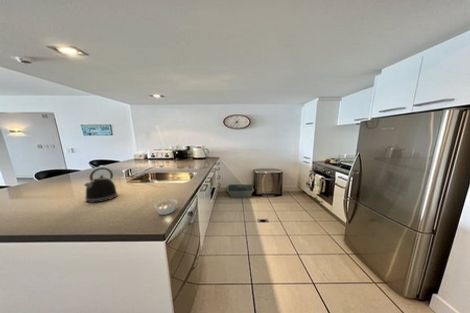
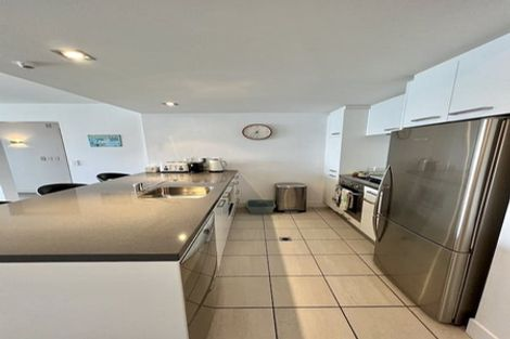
- kettle [83,166,118,204]
- legume [153,197,183,216]
